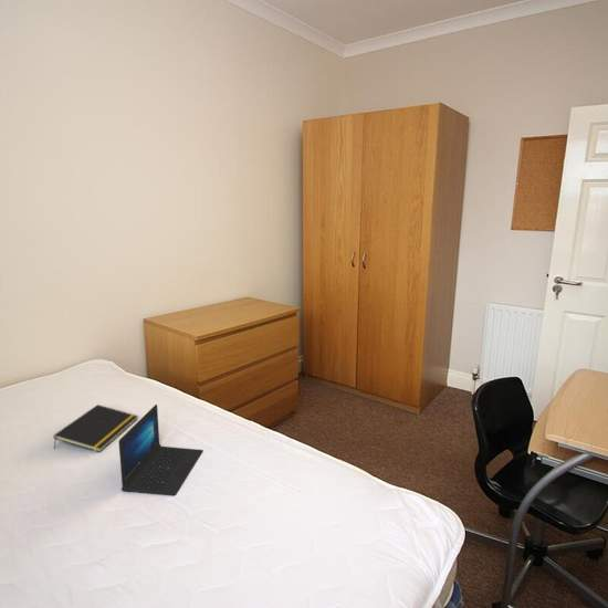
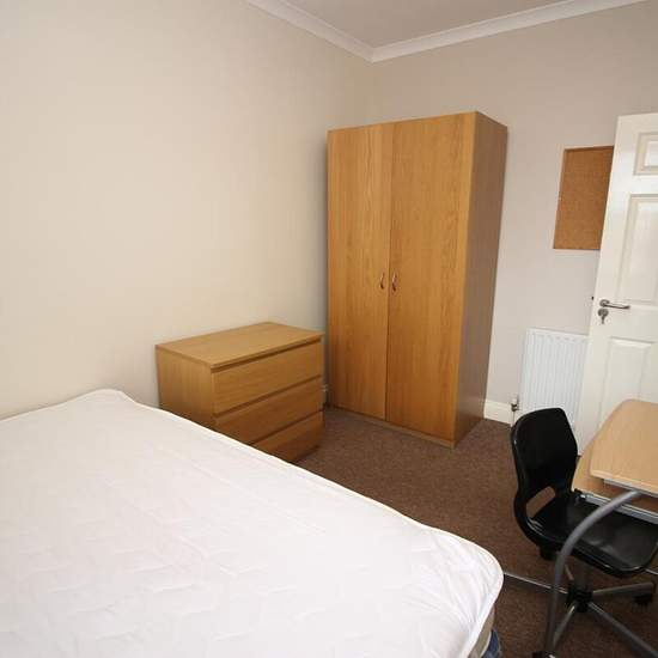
- laptop [117,403,205,497]
- notepad [52,403,139,453]
